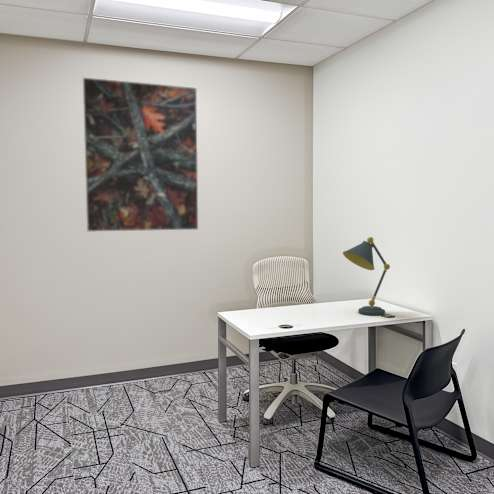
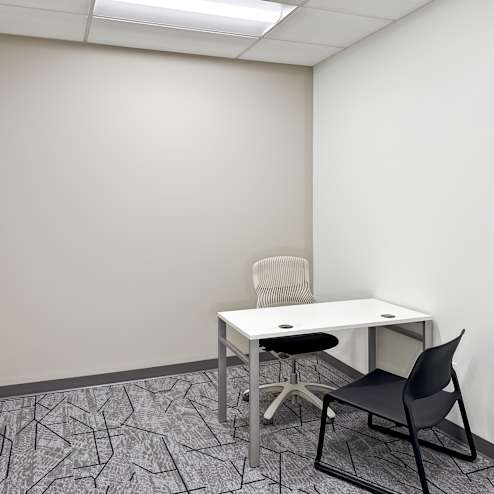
- desk lamp [342,236,391,316]
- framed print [82,77,199,233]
